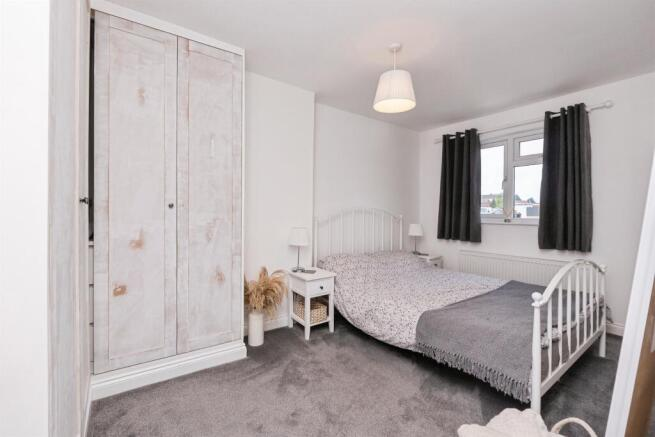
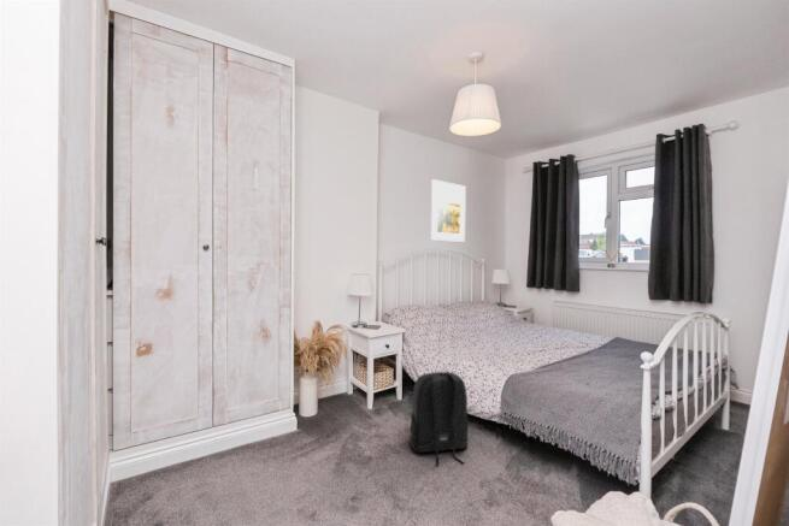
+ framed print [429,178,467,243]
+ backpack [408,368,469,467]
